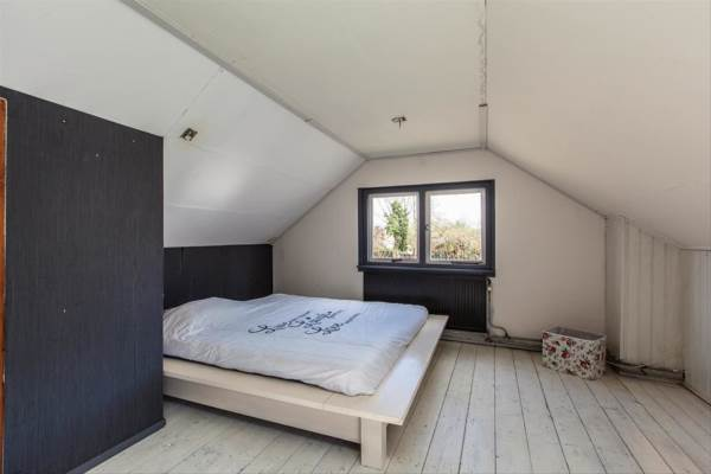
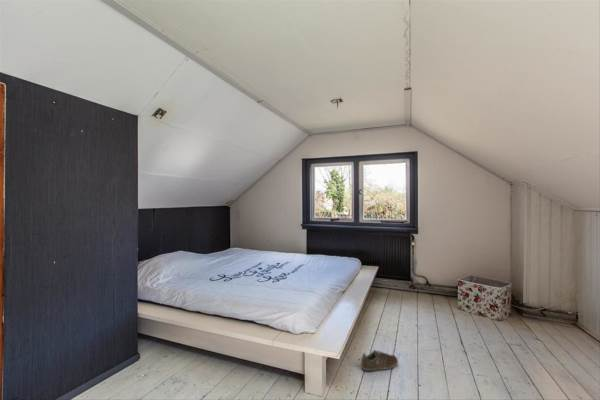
+ sneaker [360,349,399,372]
